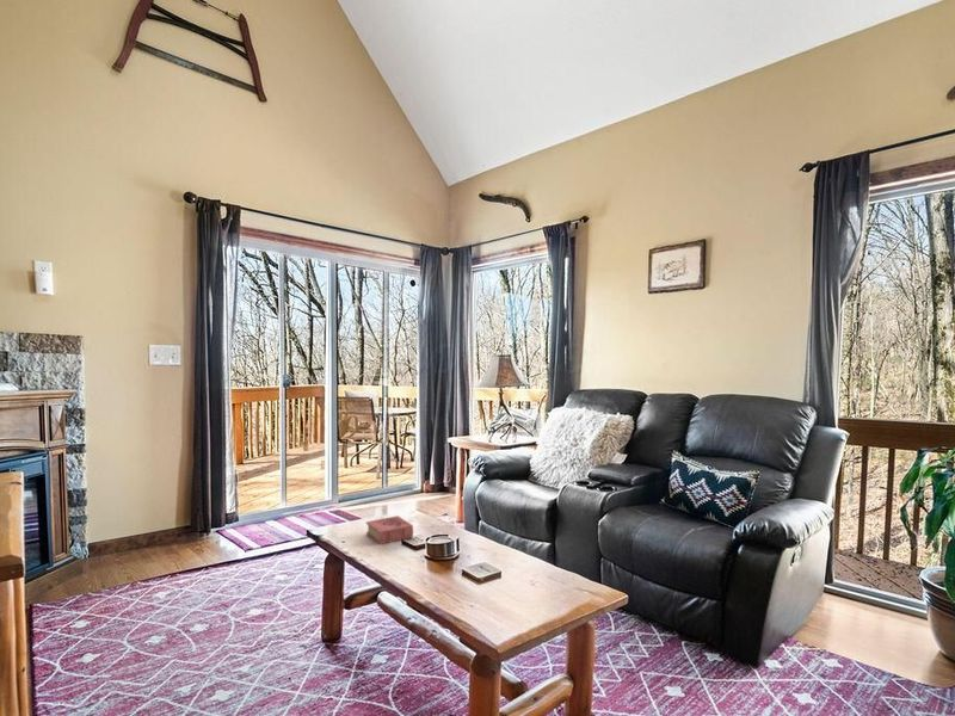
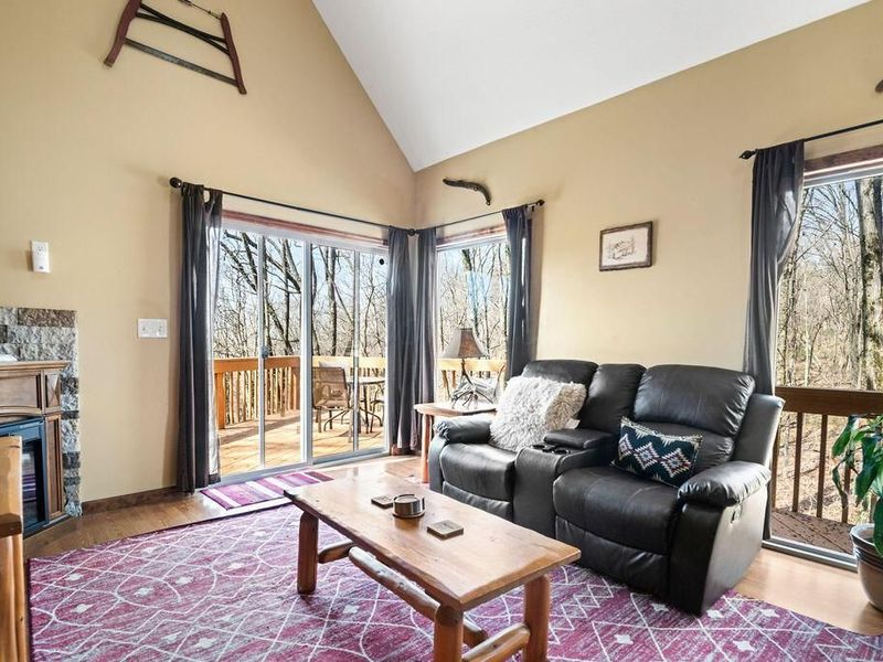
- book [365,514,414,545]
